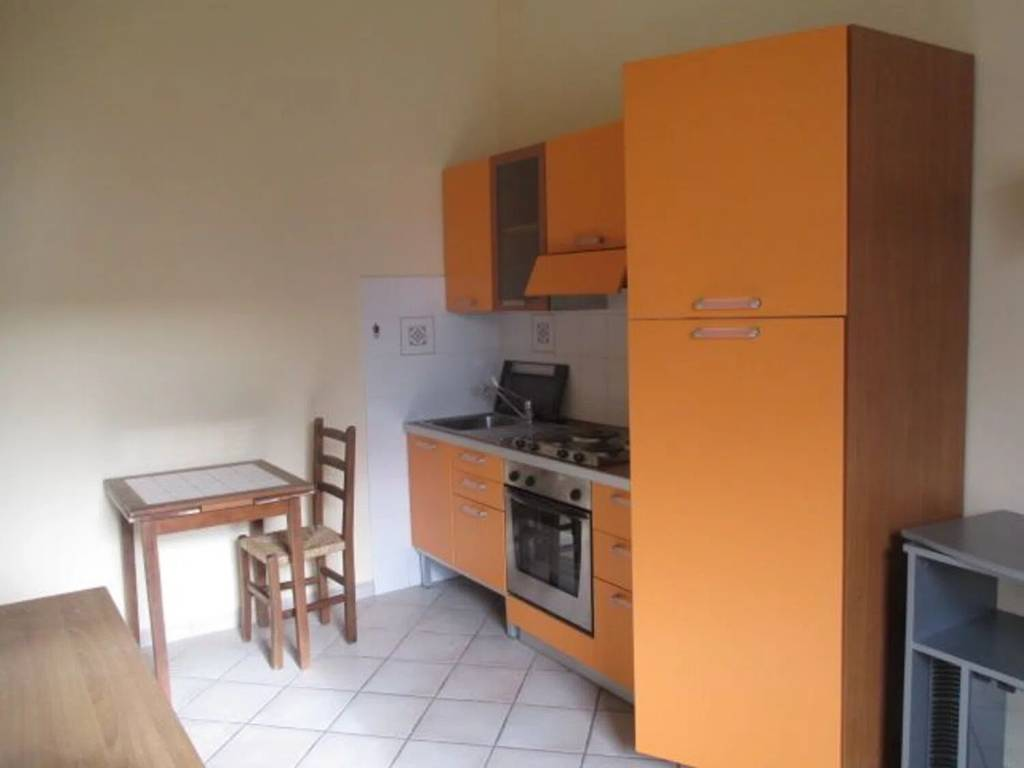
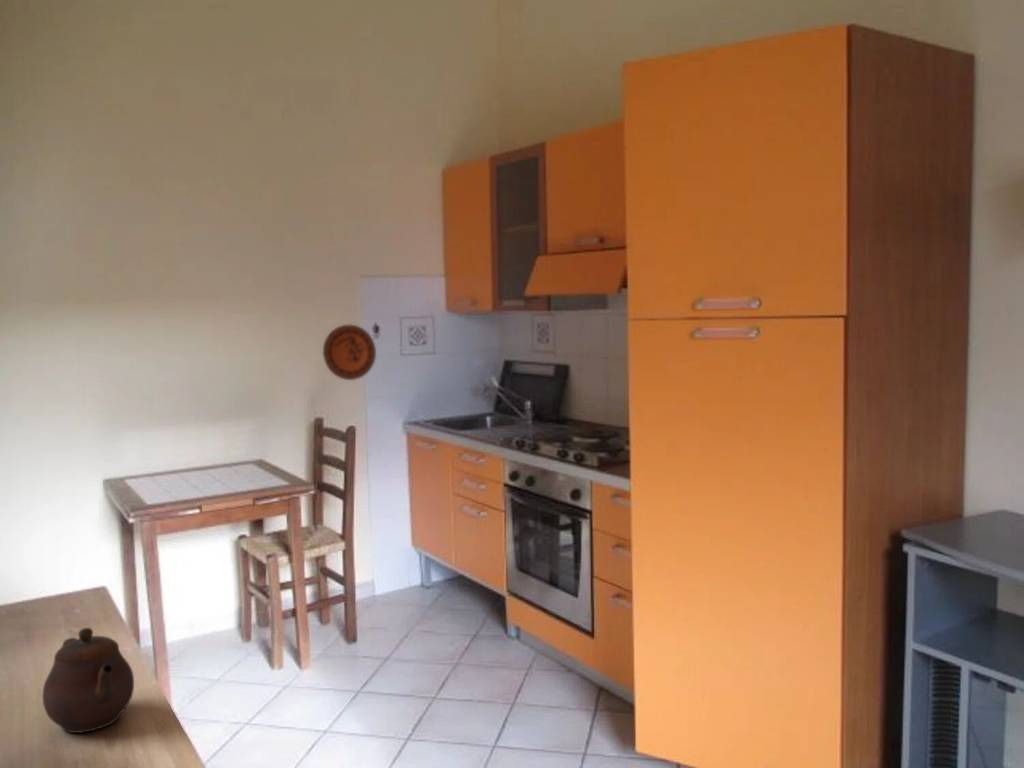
+ decorative plate [322,324,377,381]
+ teapot [41,627,135,734]
